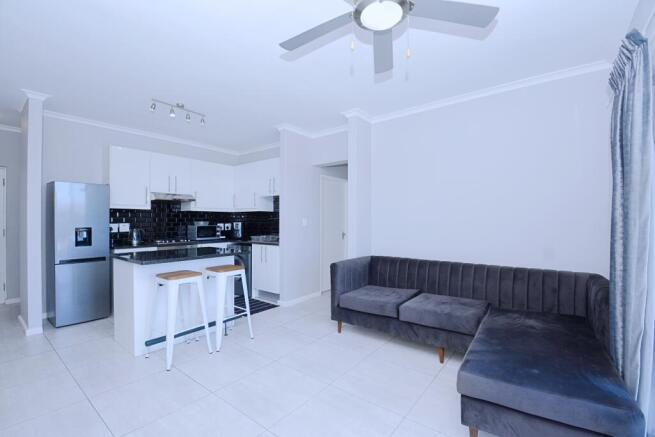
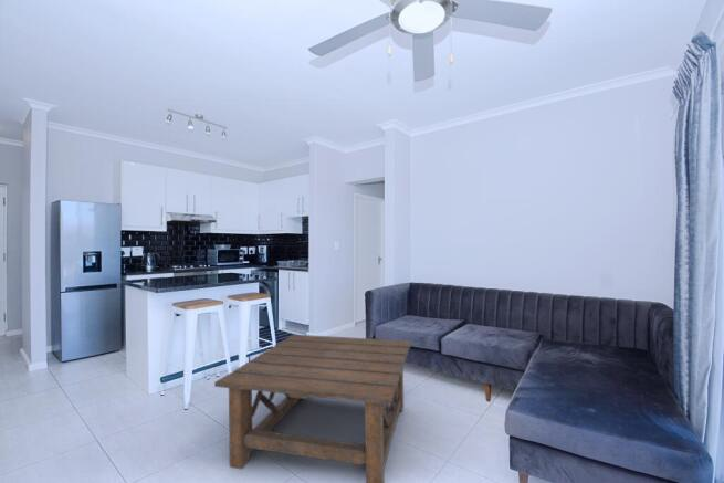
+ coffee table [213,334,412,483]
